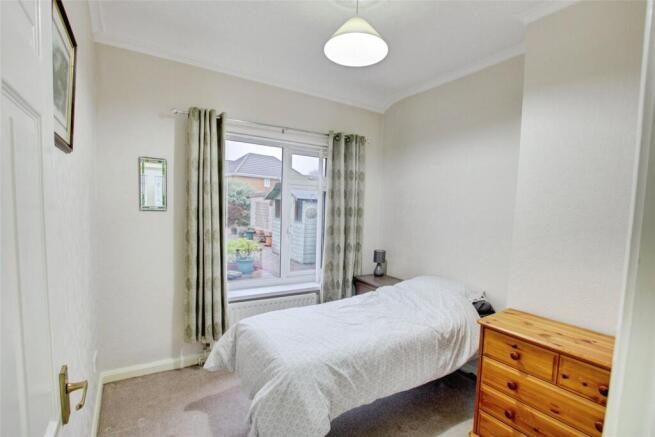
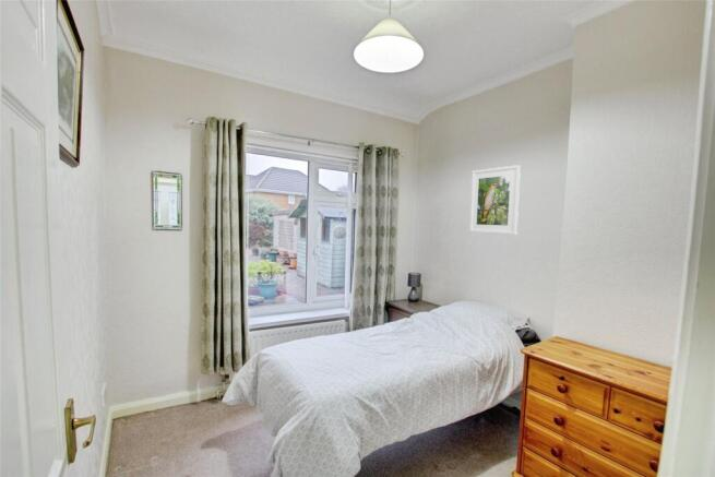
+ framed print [468,164,522,236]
